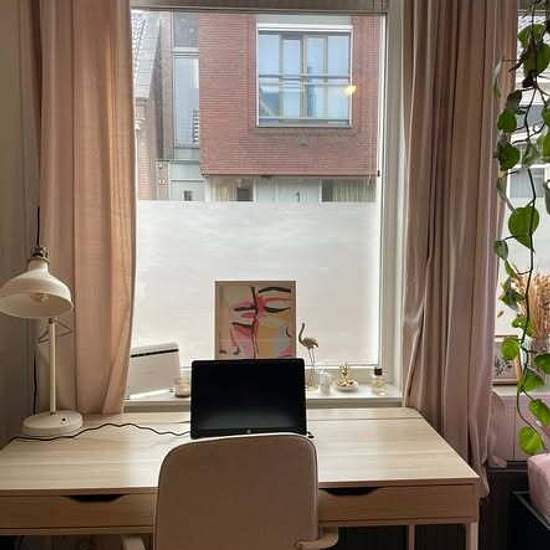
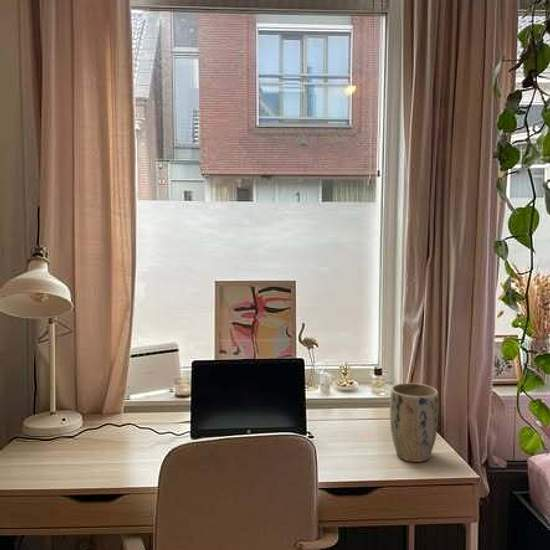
+ plant pot [389,382,440,463]
